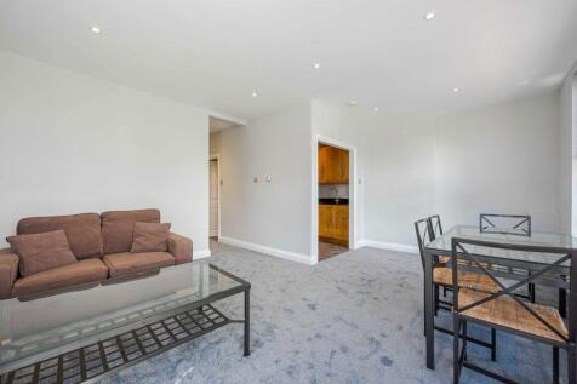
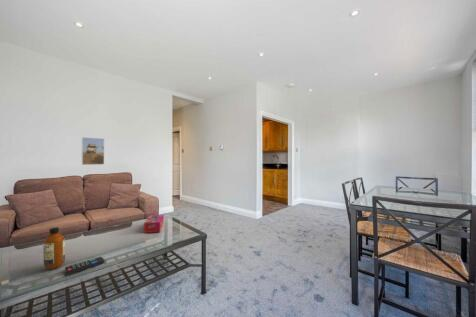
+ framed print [81,136,105,166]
+ remote control [64,256,105,276]
+ tissue box [143,214,165,234]
+ bottle [43,226,66,270]
